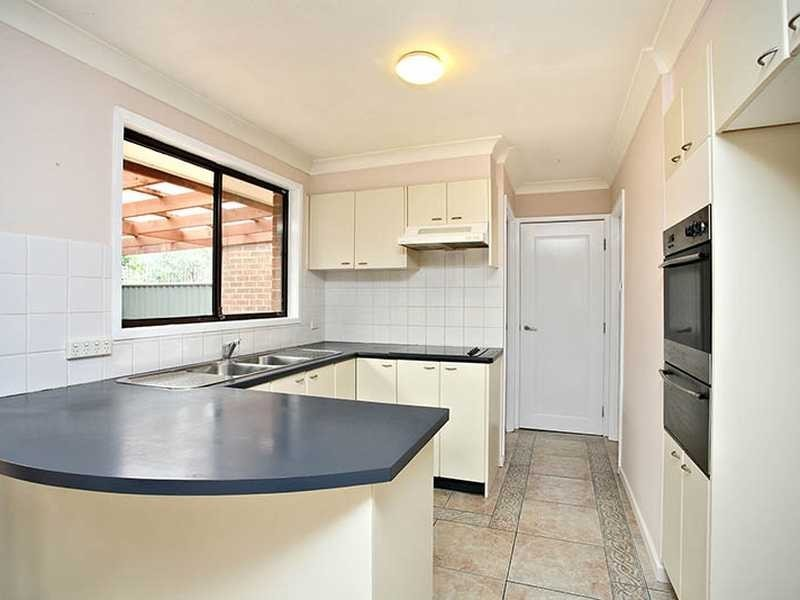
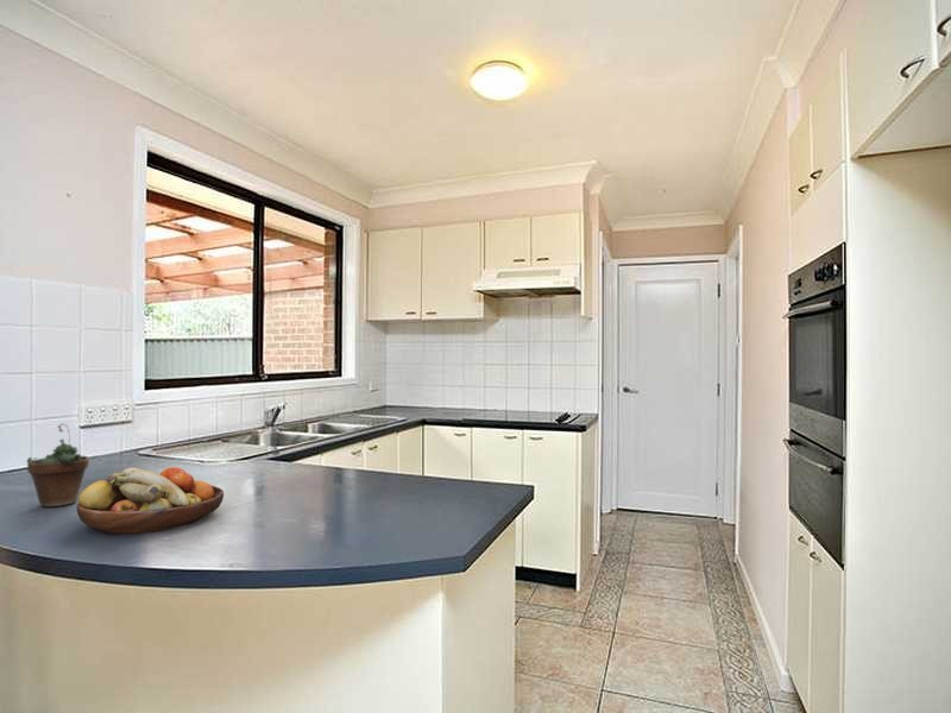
+ fruit bowl [76,466,225,535]
+ succulent plant [26,422,90,507]
